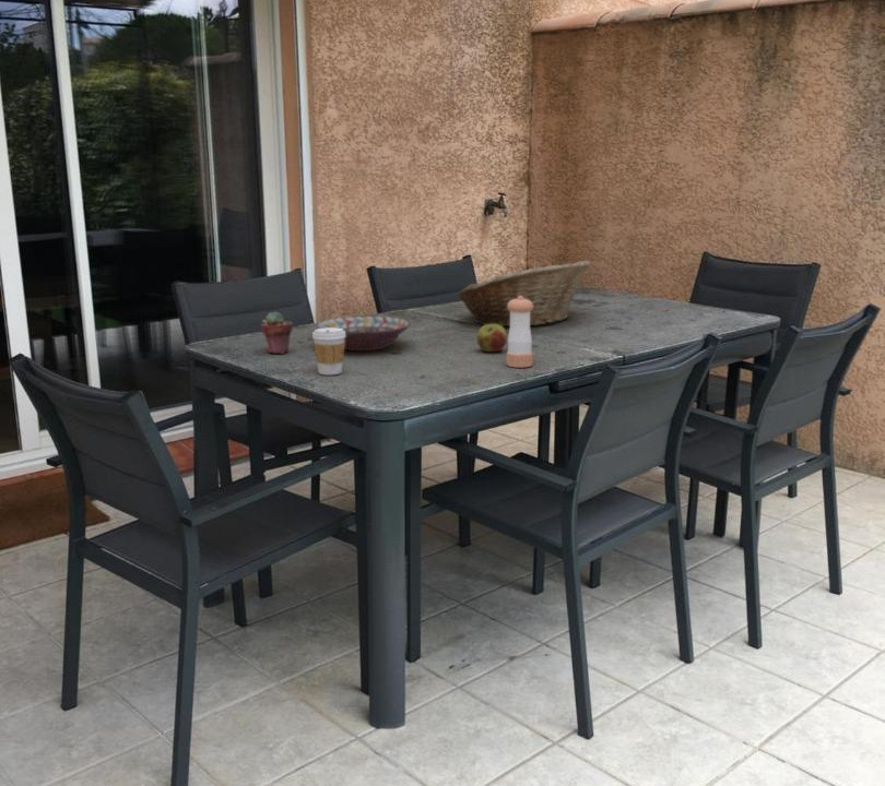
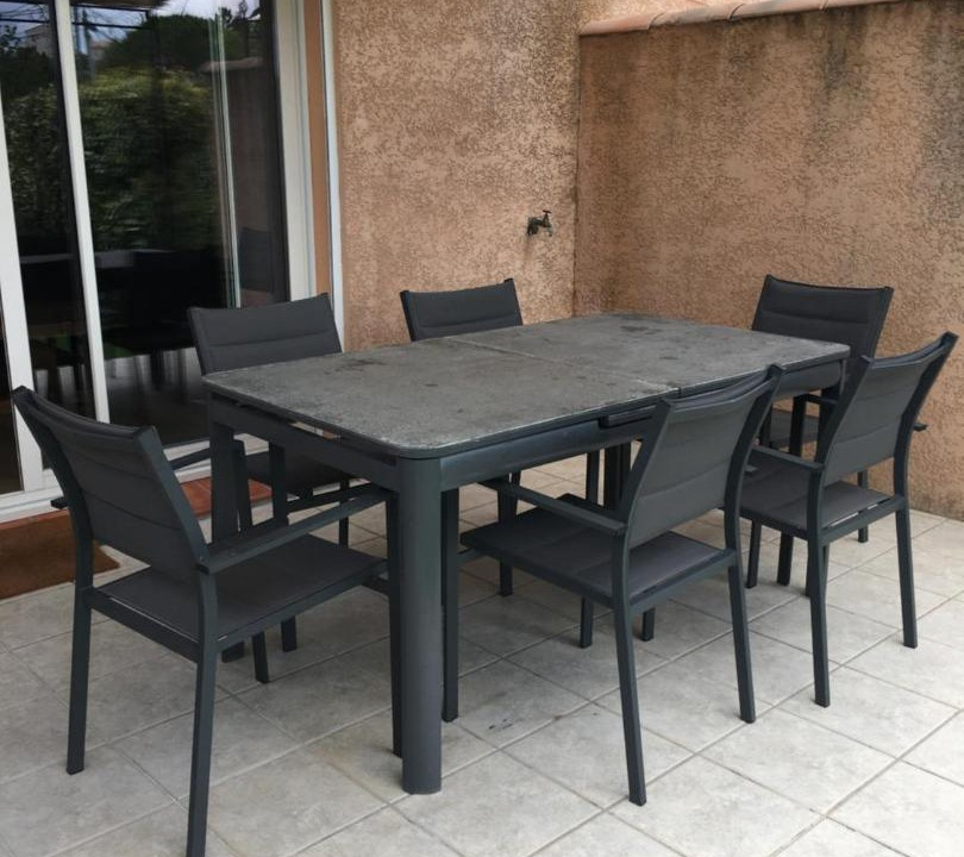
- coffee cup [311,327,345,376]
- decorative bowl [316,315,412,352]
- apple [475,324,508,353]
- potted succulent [260,310,294,355]
- fruit basket [456,259,592,327]
- pepper shaker [506,296,534,369]
